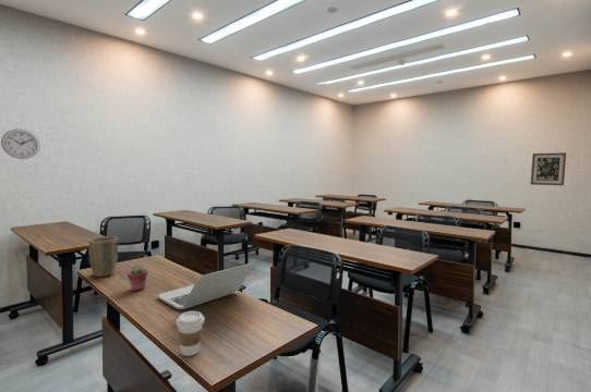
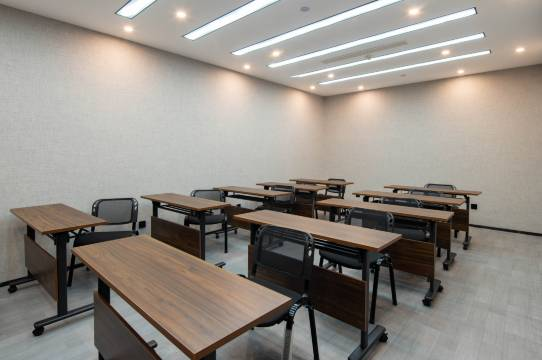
- plant pot [88,235,119,278]
- potted succulent [126,264,149,292]
- wall art [530,151,567,186]
- laptop [157,262,255,310]
- coffee cup [176,310,205,357]
- wall clock [0,128,41,160]
